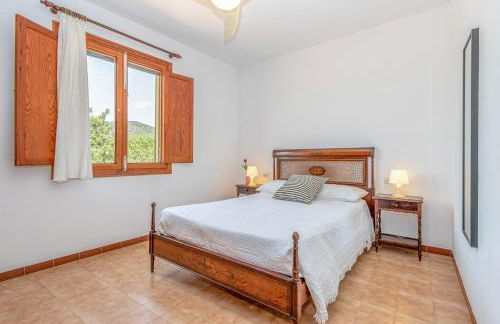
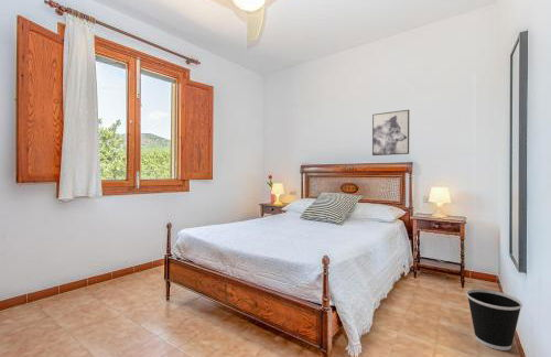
+ wall art [371,109,410,156]
+ wastebasket [465,288,523,351]
